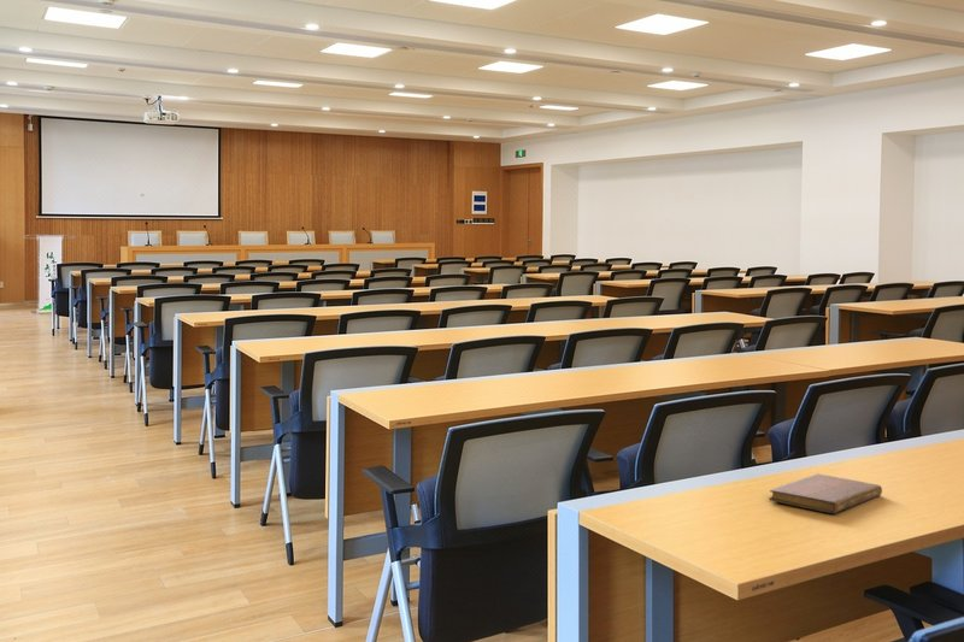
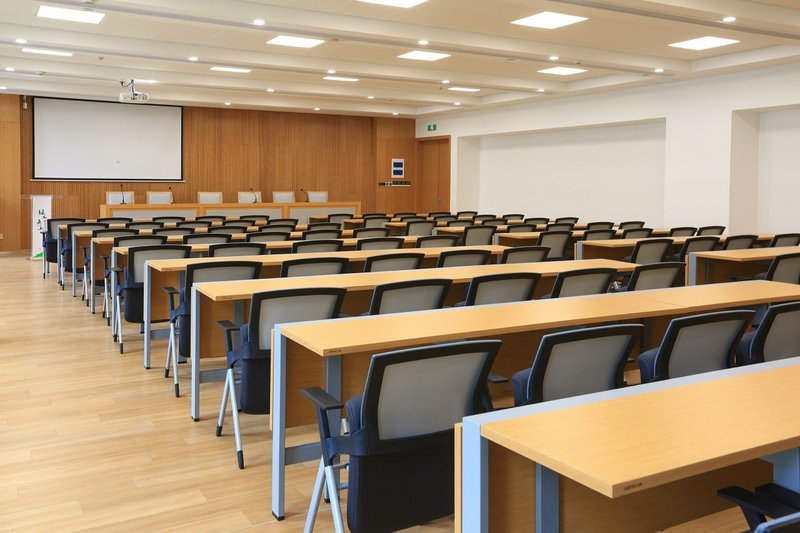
- notebook [768,473,883,514]
